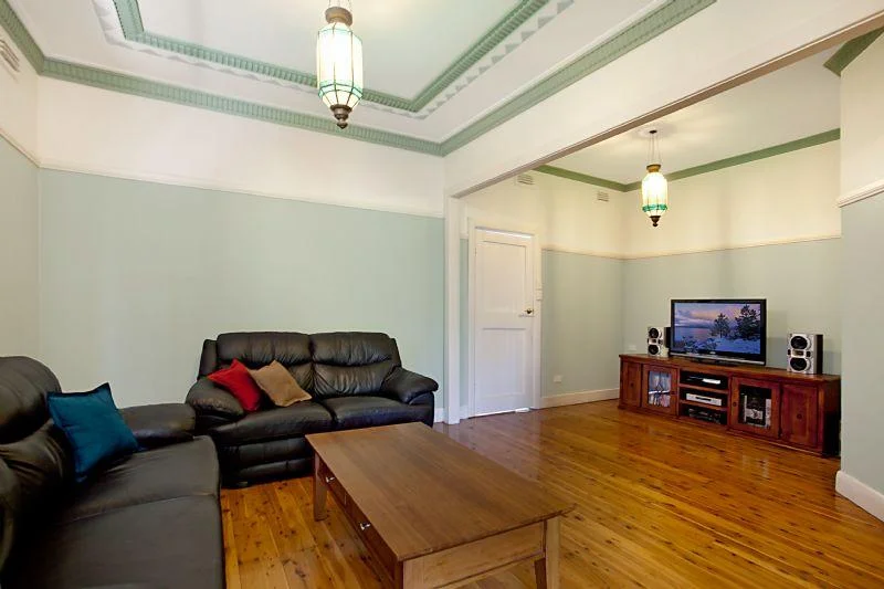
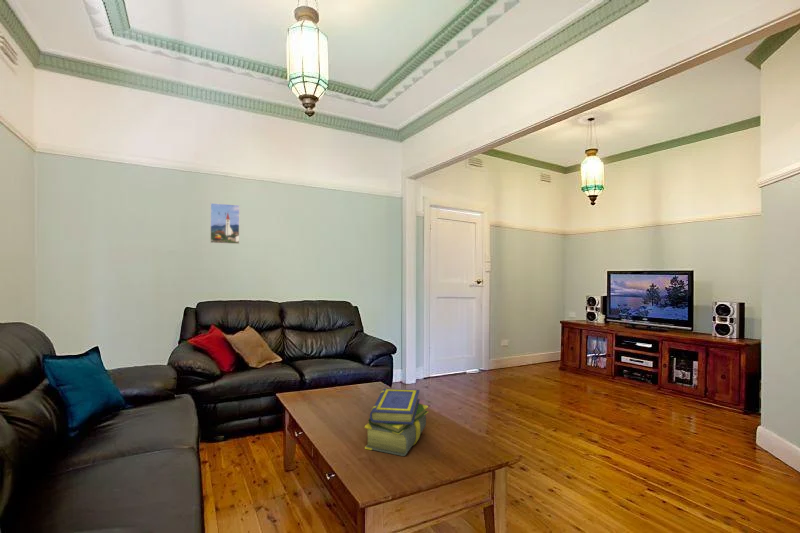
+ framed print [209,202,241,245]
+ stack of books [364,388,429,457]
